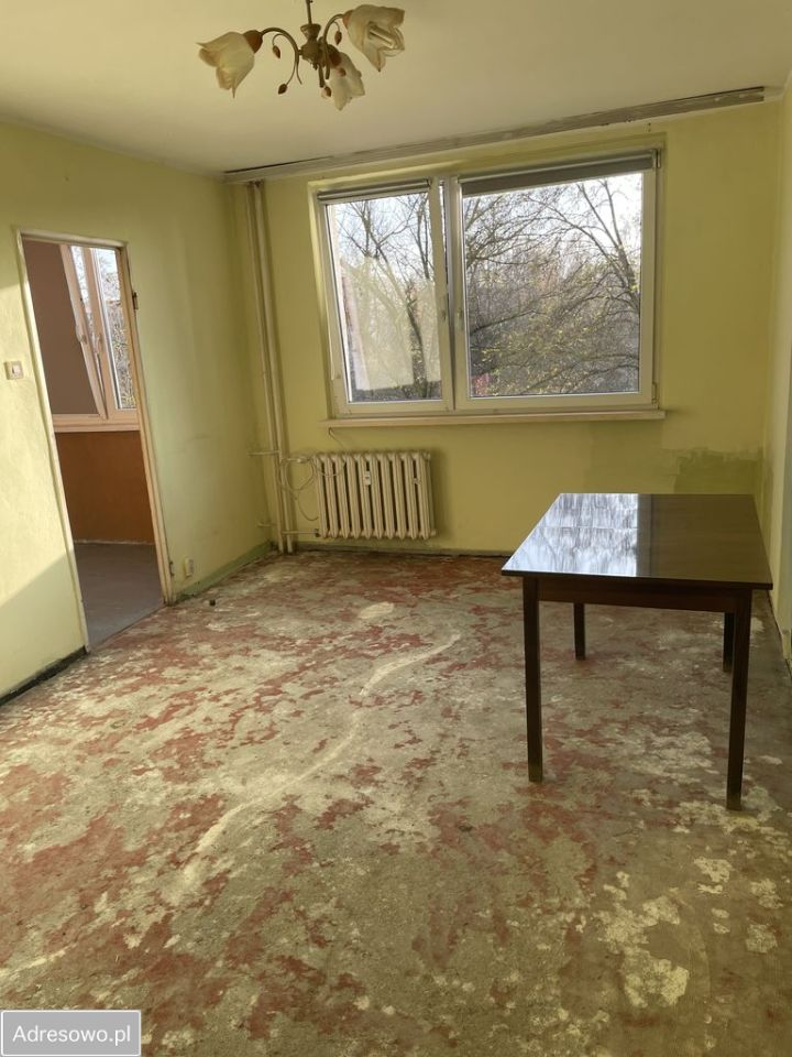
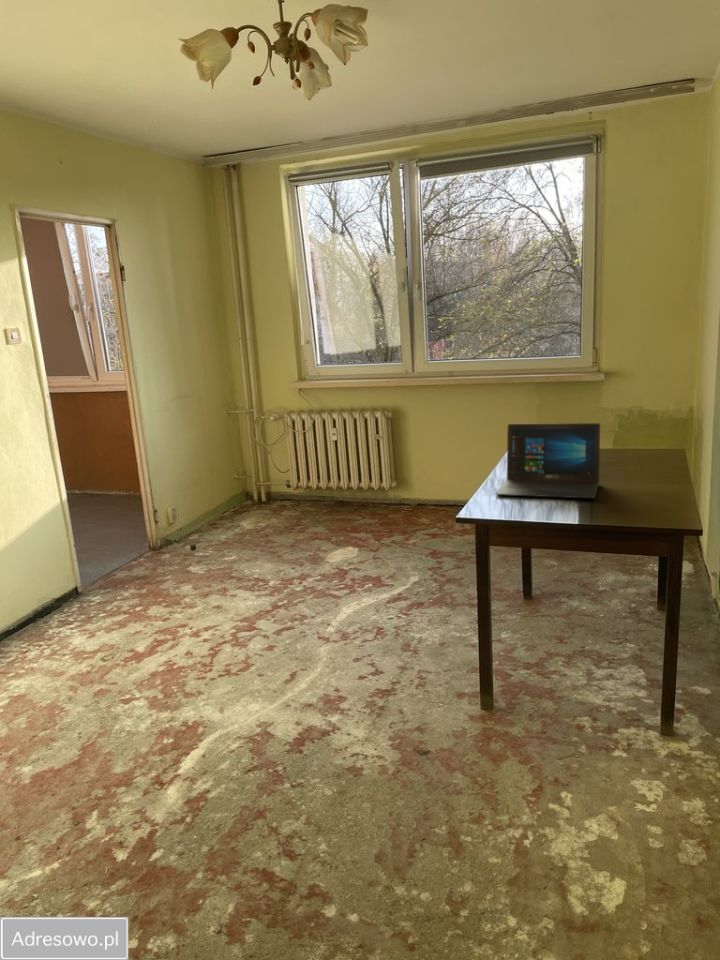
+ laptop [495,422,601,499]
